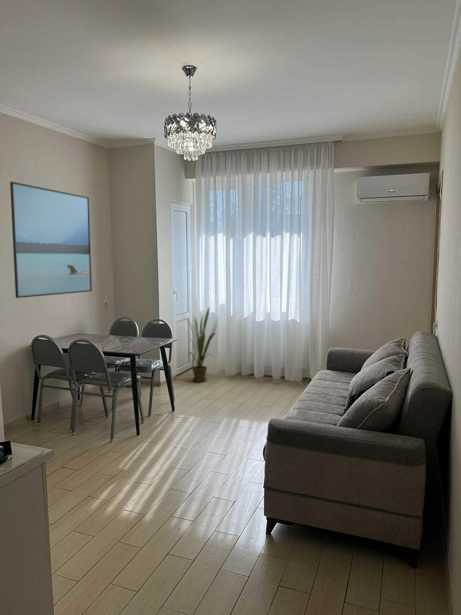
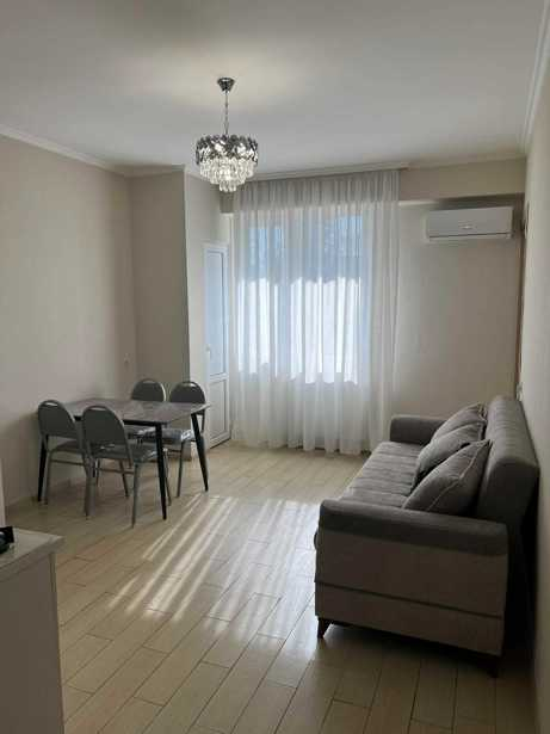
- house plant [183,307,219,383]
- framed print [9,181,93,299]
